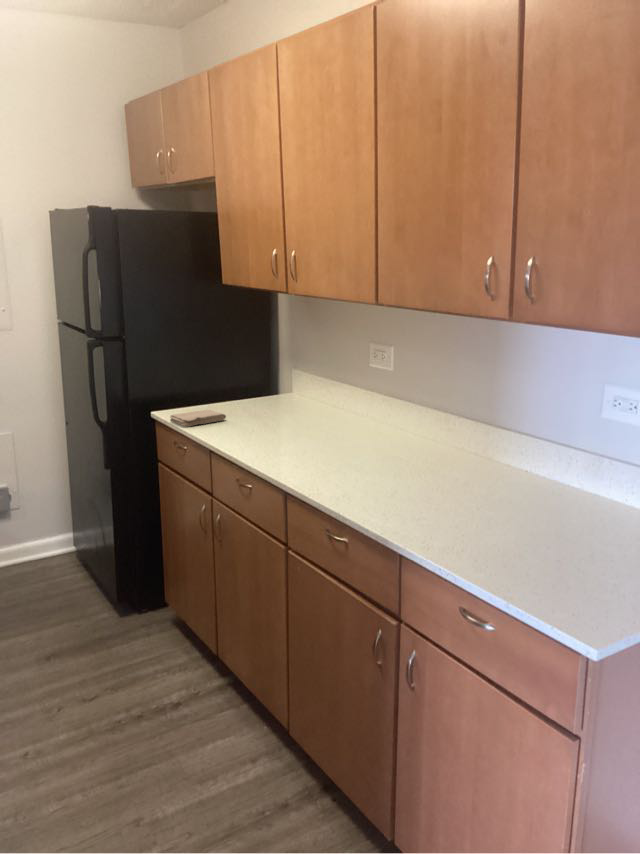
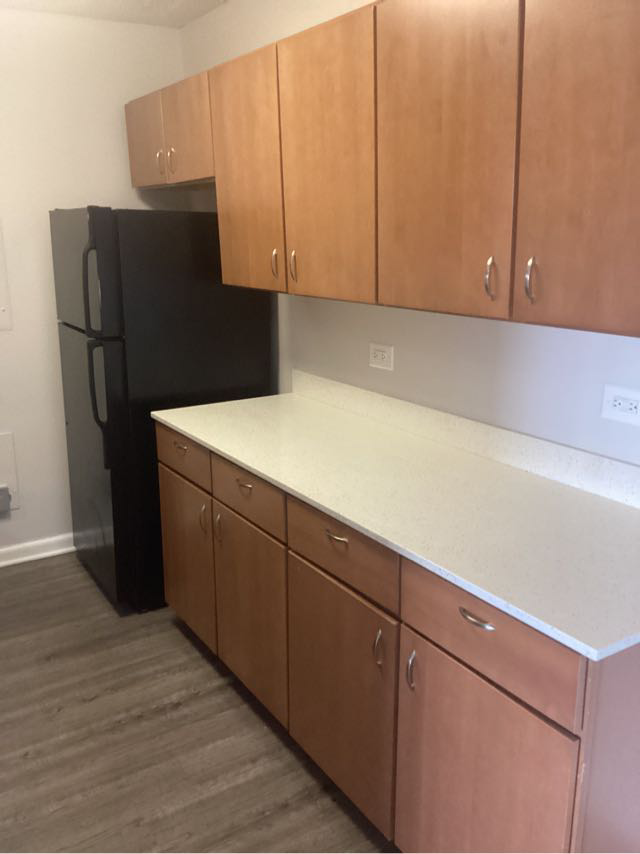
- washcloth [169,409,227,427]
